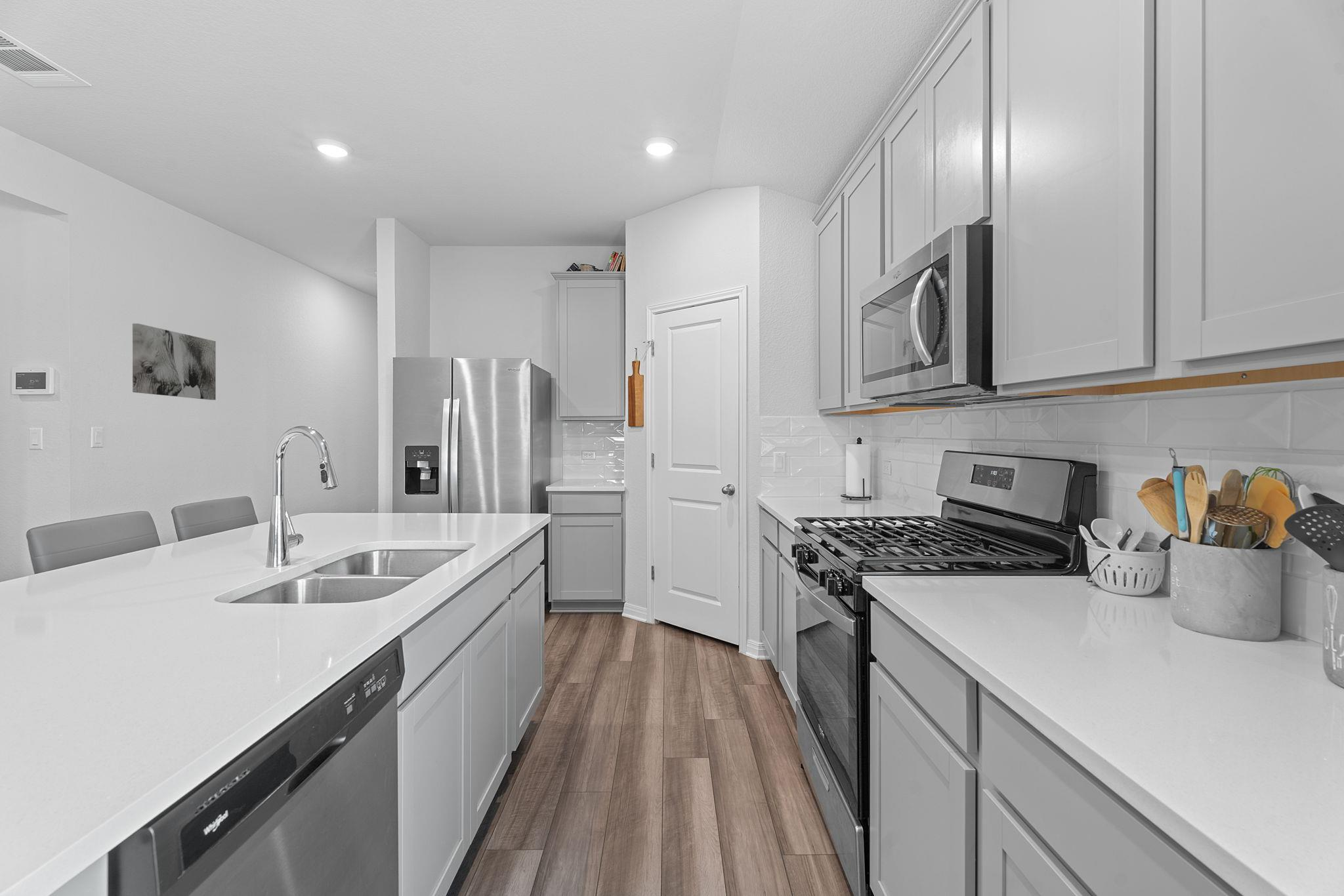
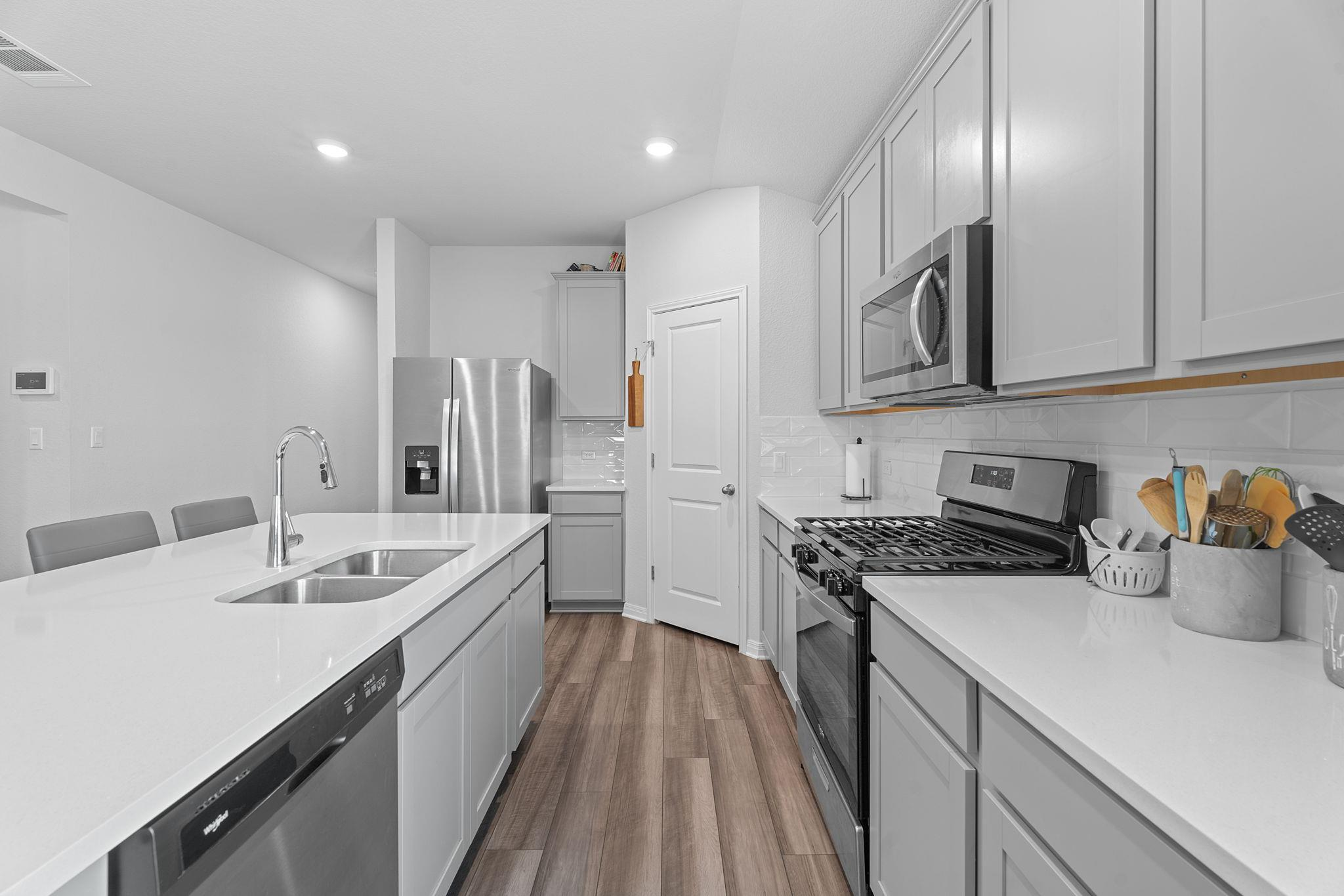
- wall art [132,323,217,401]
